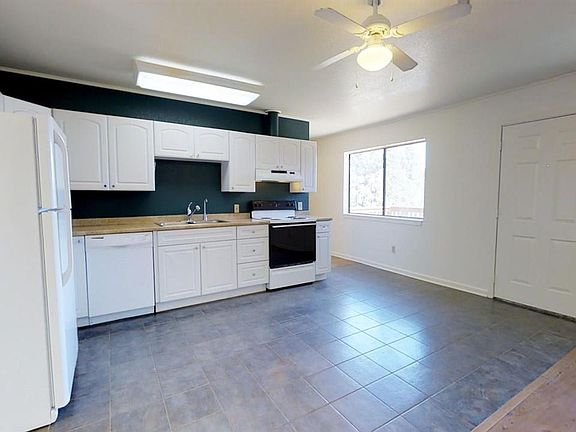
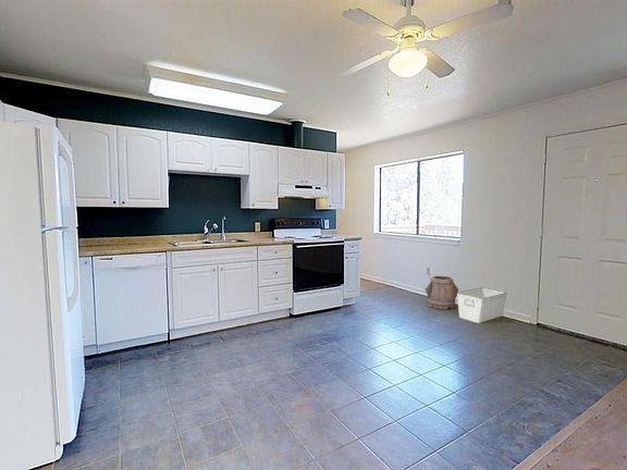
+ bucket [423,275,459,310]
+ storage bin [456,286,508,324]
